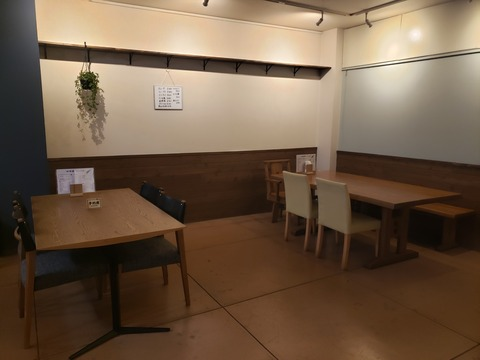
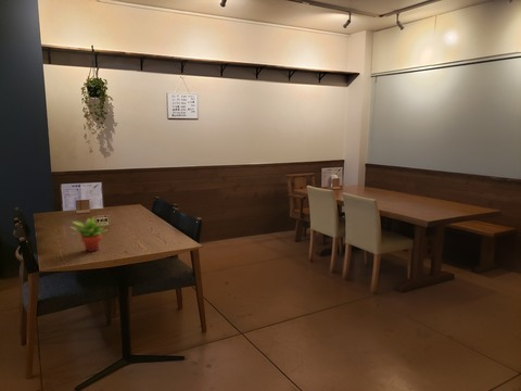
+ succulent plant [69,215,110,253]
